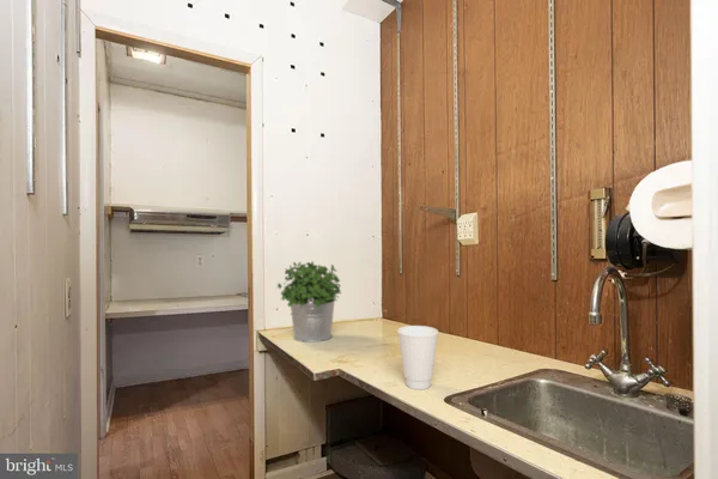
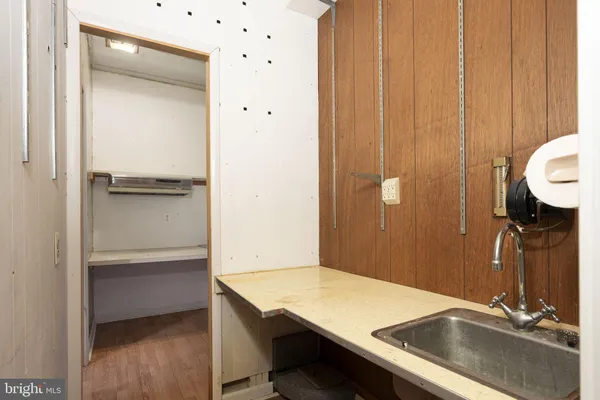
- potted plant [275,261,342,344]
- cup [396,325,439,390]
